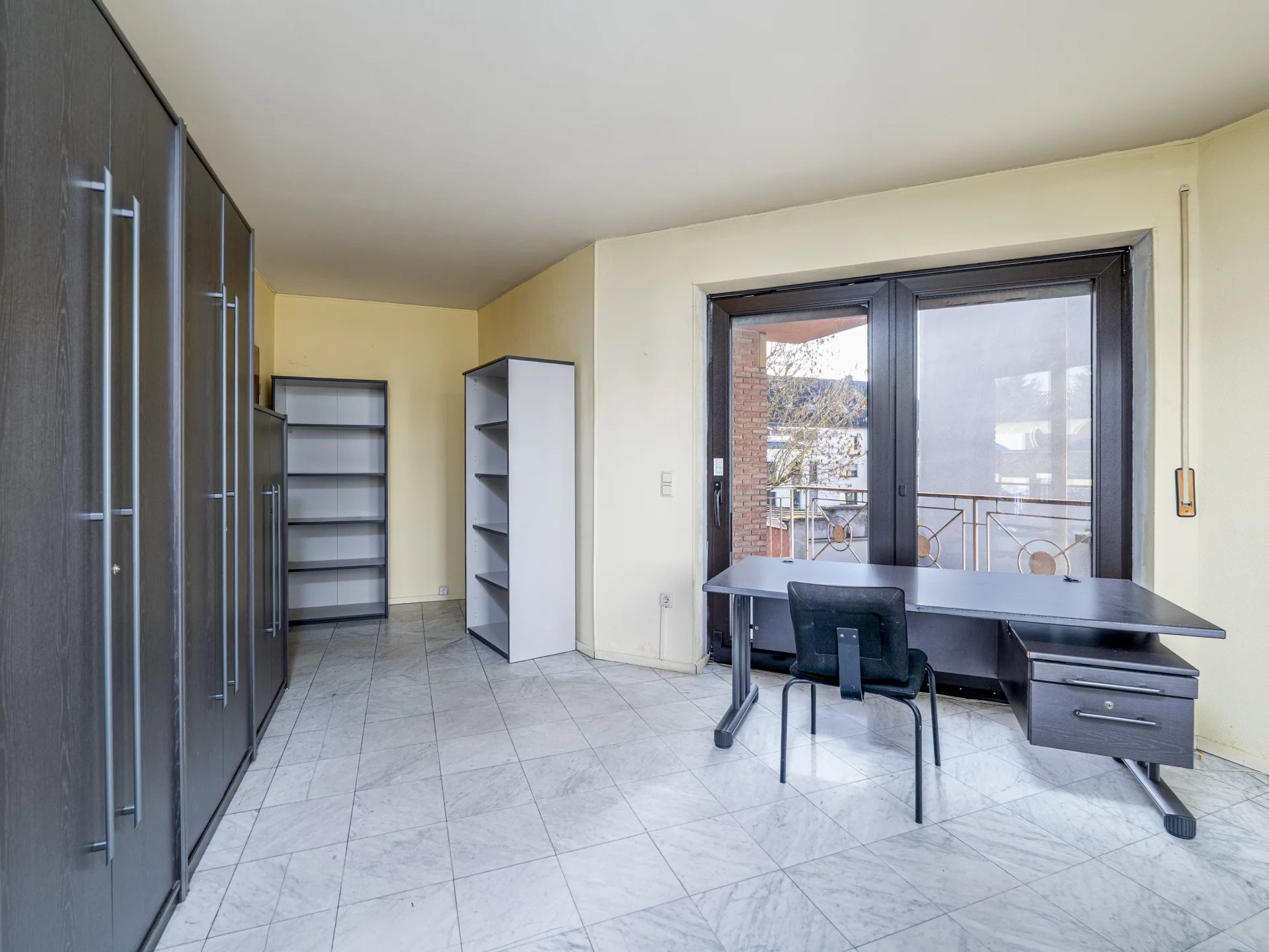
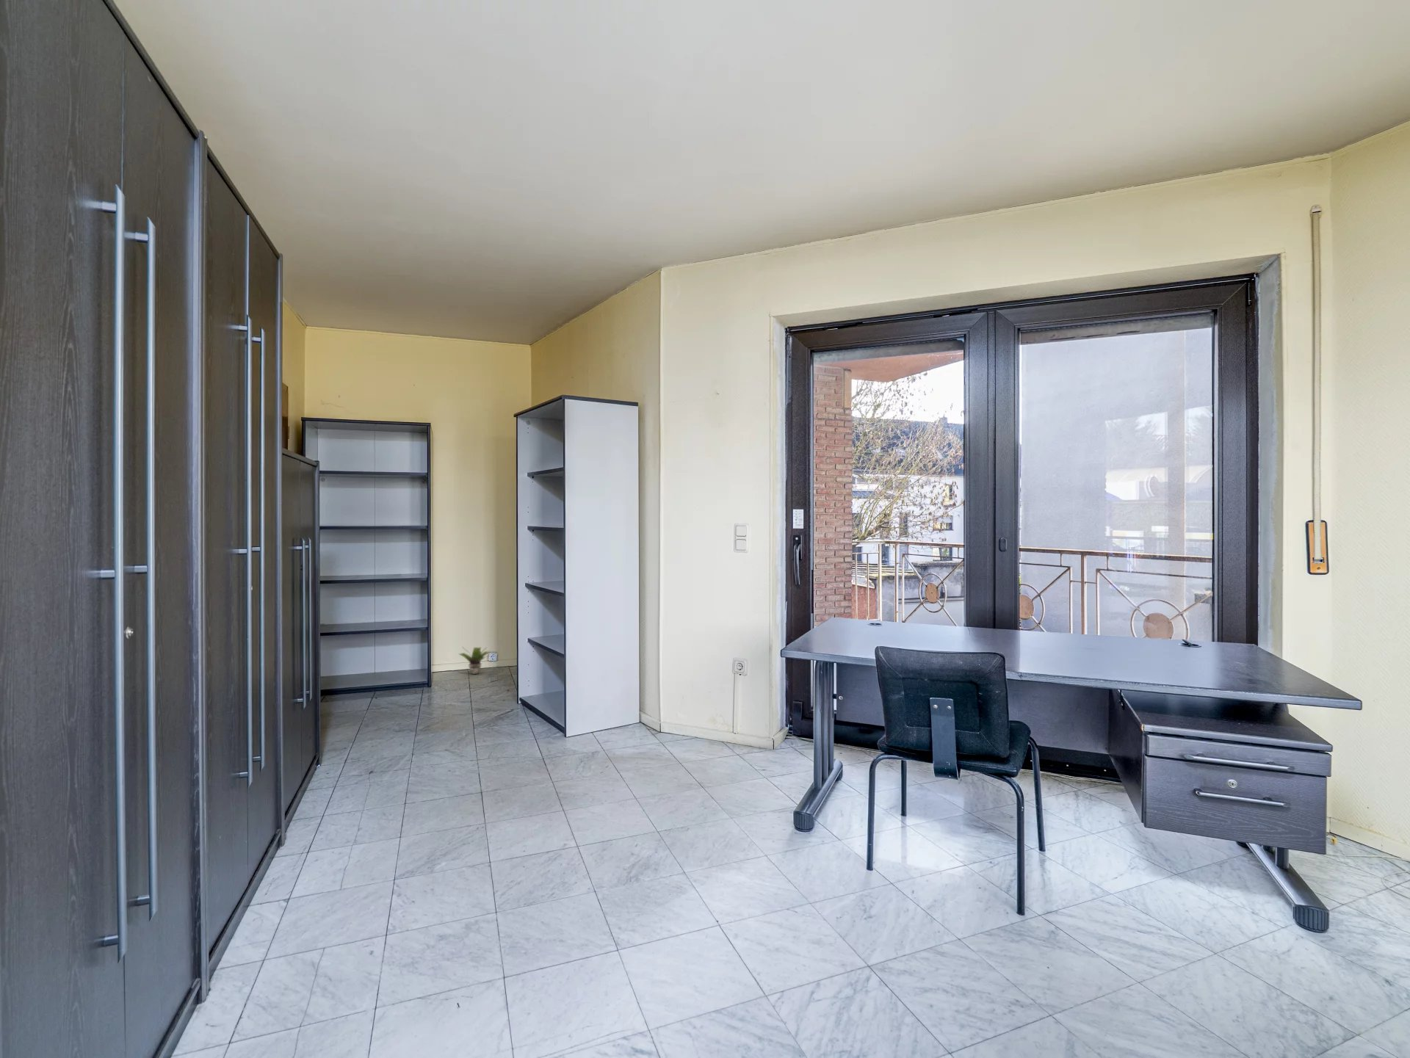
+ potted plant [458,647,491,675]
